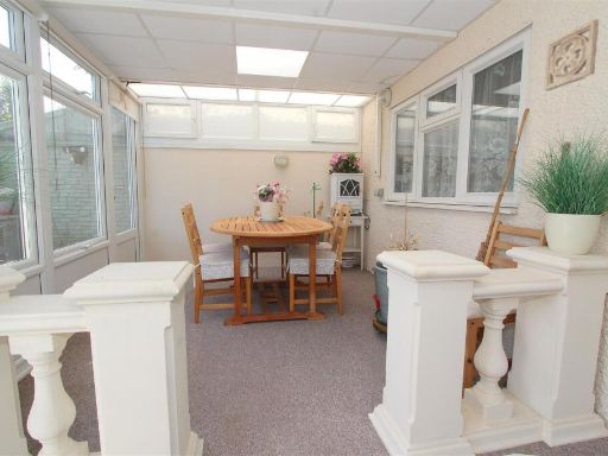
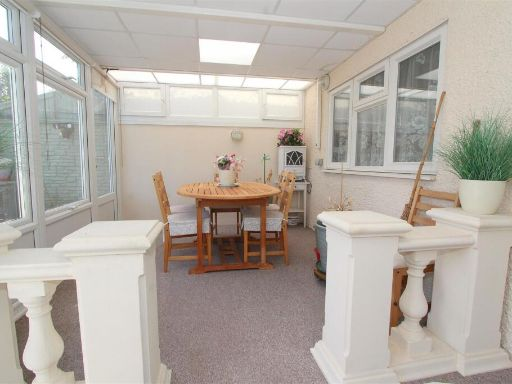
- wall ornament [543,18,600,93]
